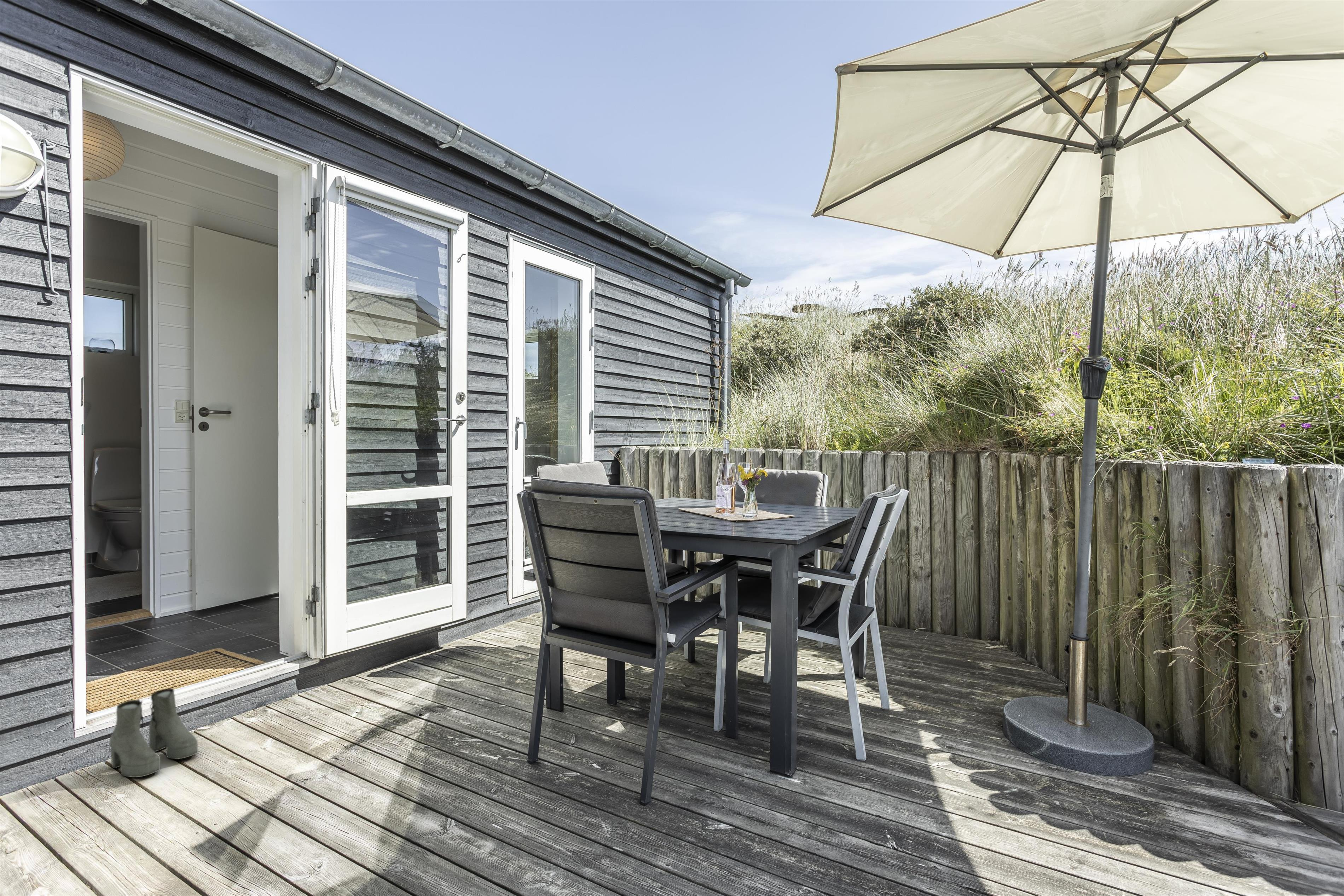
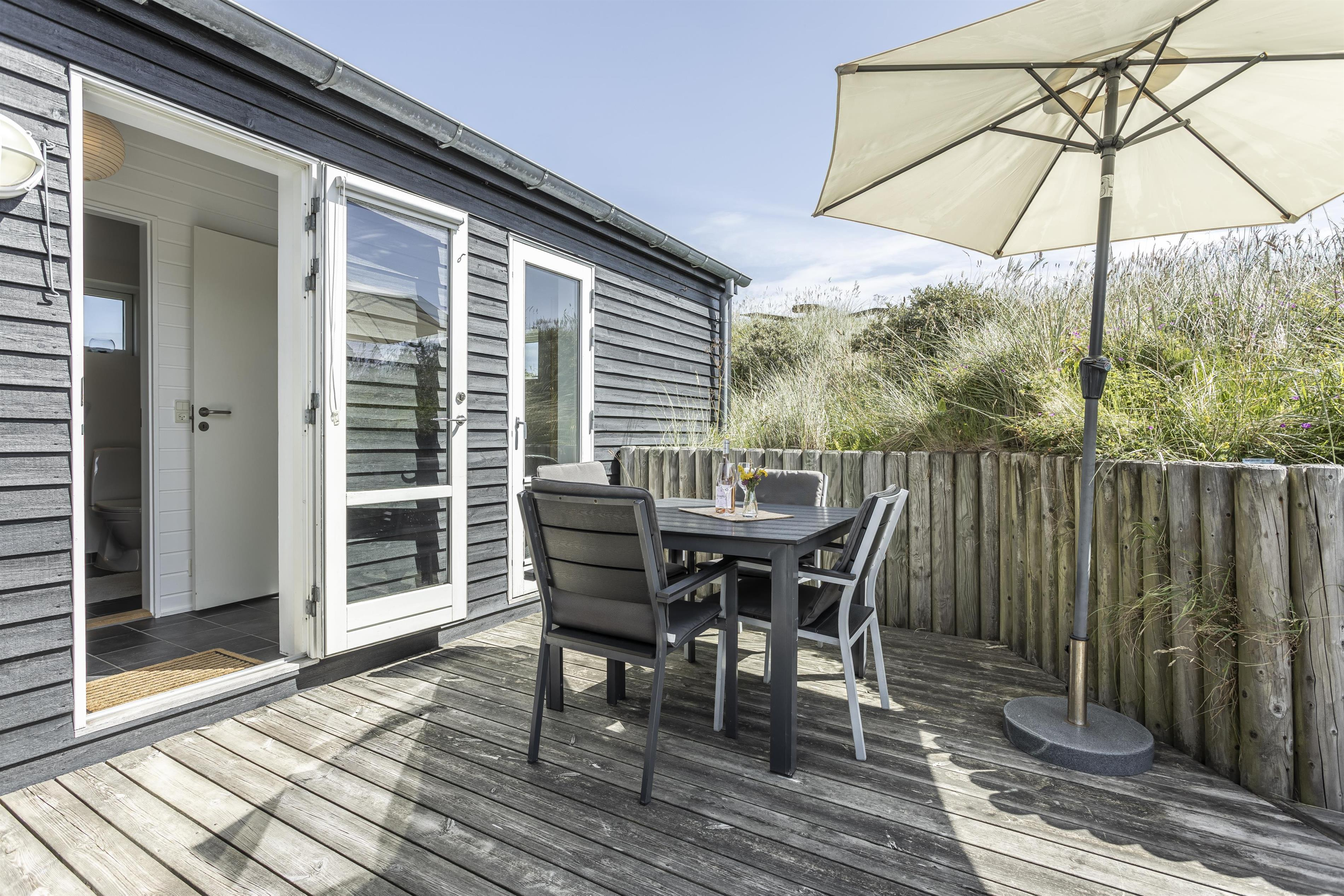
- boots [109,688,198,778]
